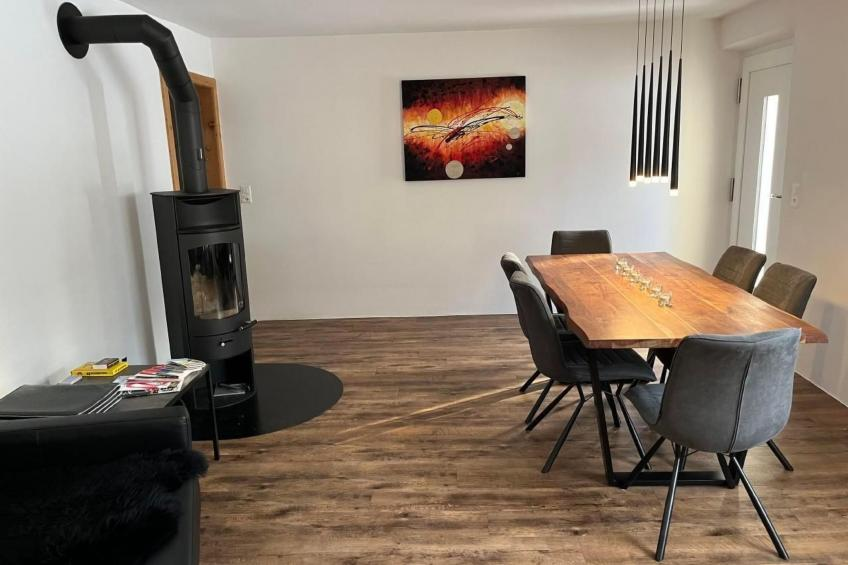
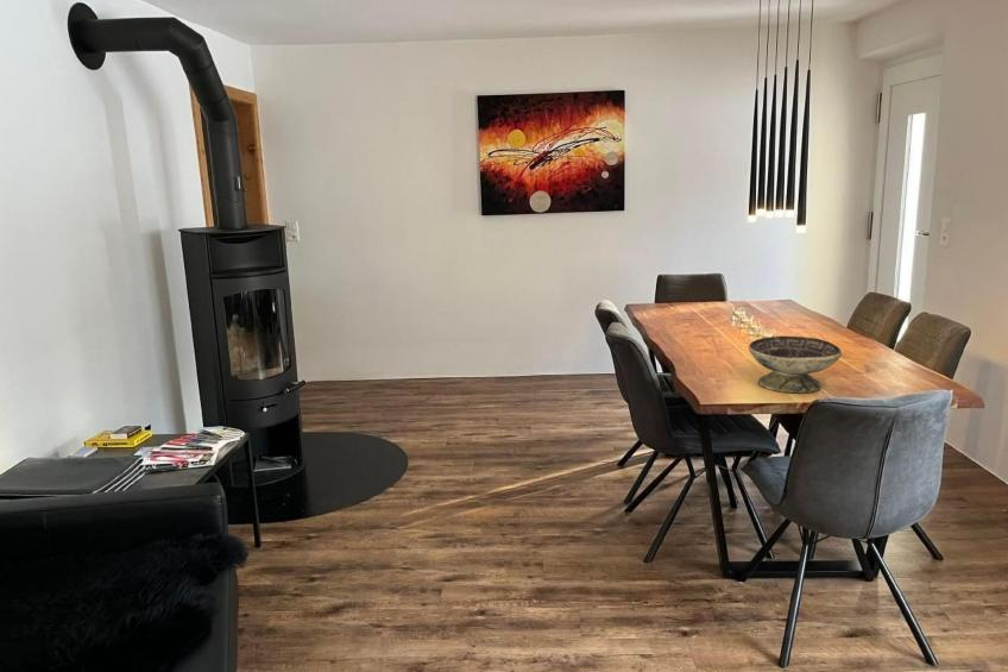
+ decorative bowl [748,335,843,394]
